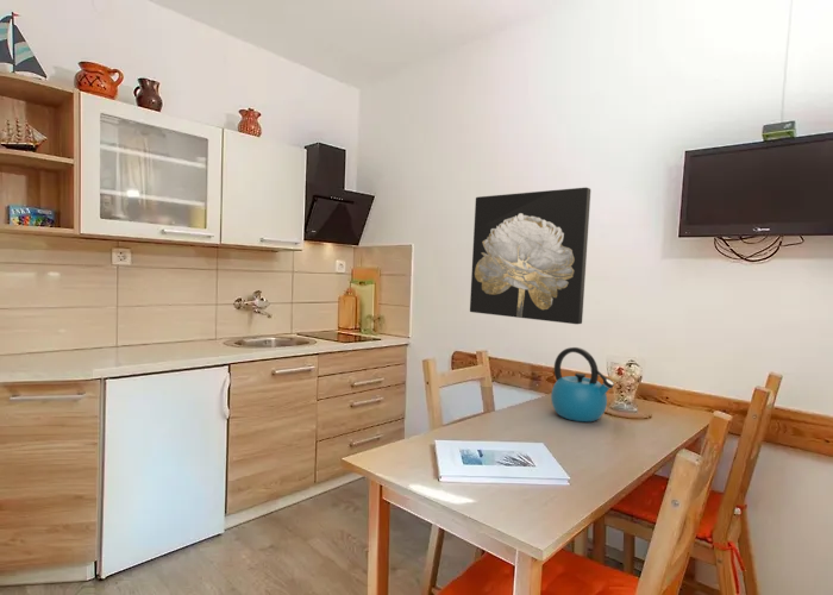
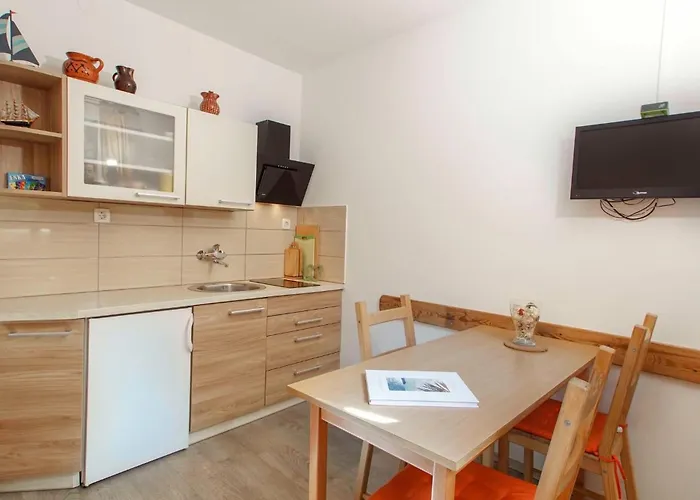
- wall art [469,187,591,325]
- kettle [550,346,615,422]
